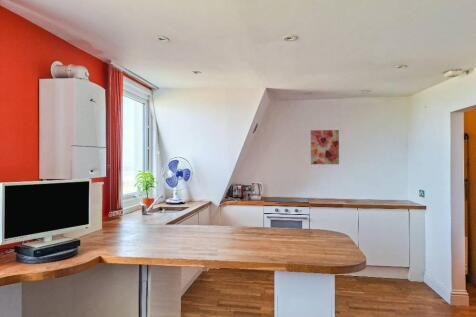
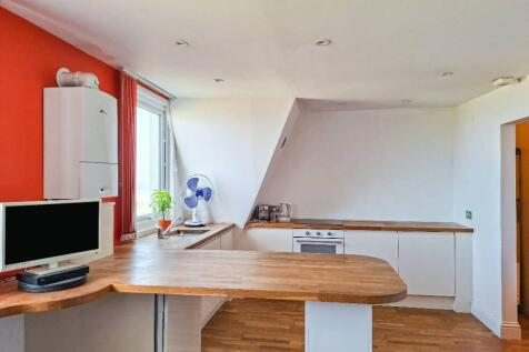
- wall art [310,129,340,165]
